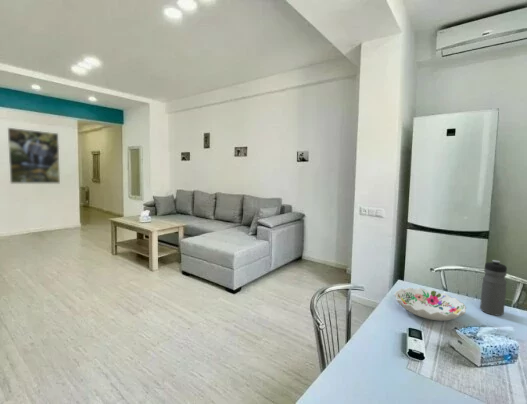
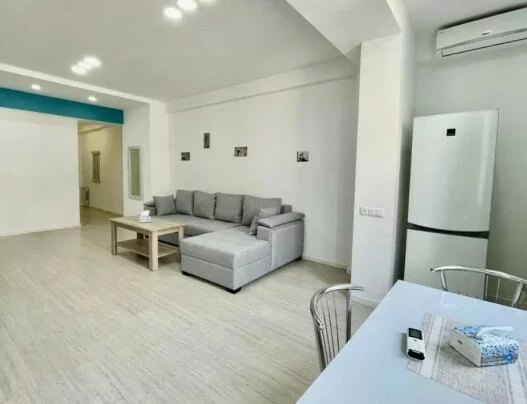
- decorative bowl [393,286,467,322]
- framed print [7,127,61,184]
- water bottle [479,259,508,317]
